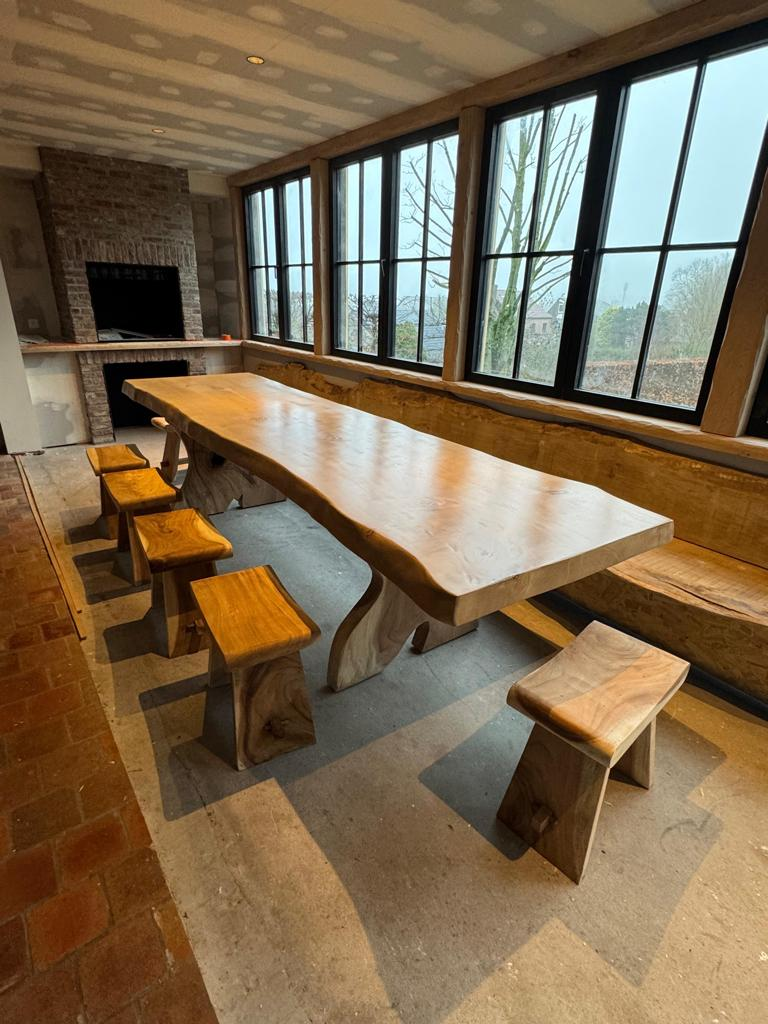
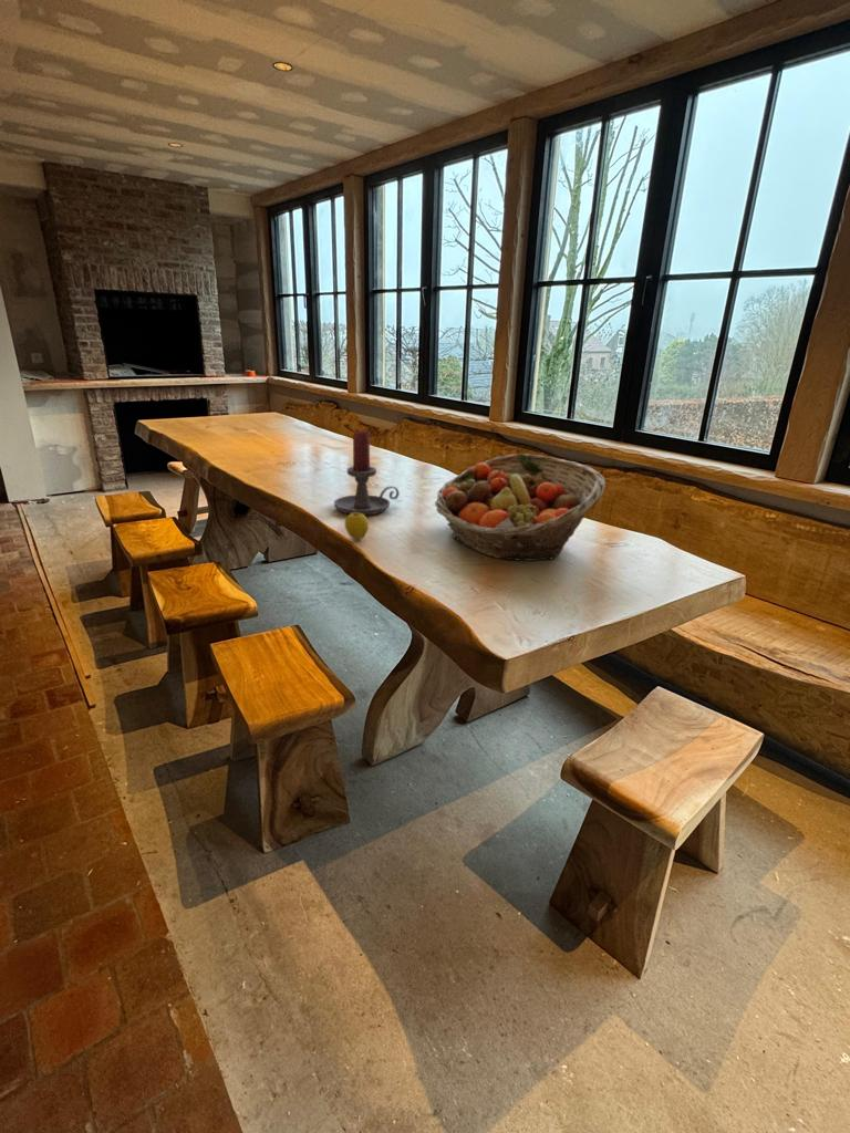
+ apple [344,510,370,541]
+ fruit basket [434,453,607,562]
+ candle holder [333,430,401,516]
